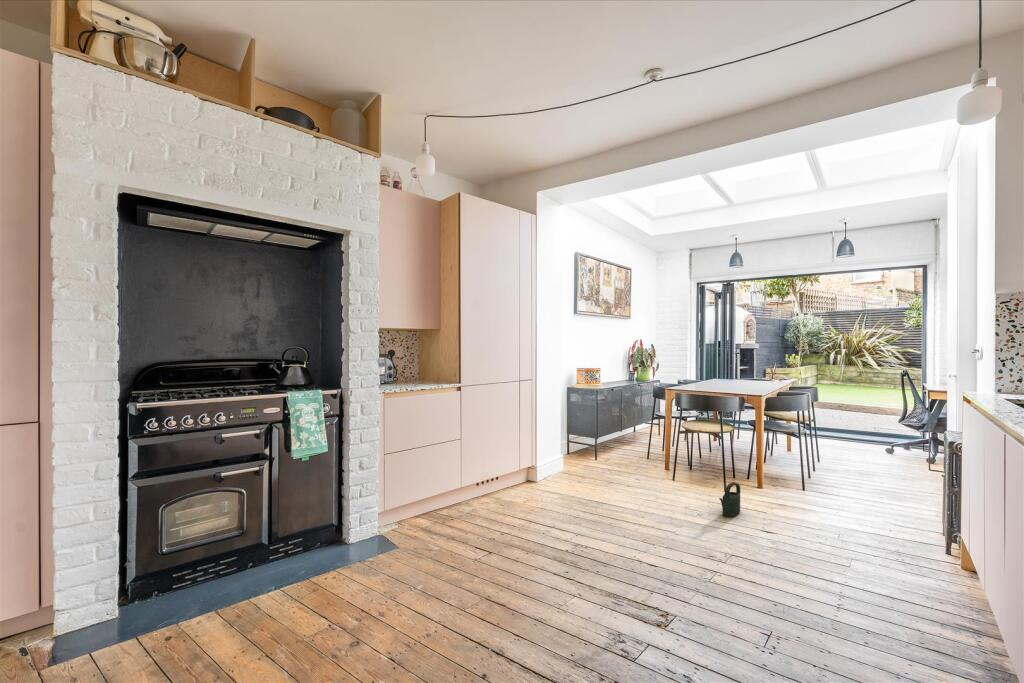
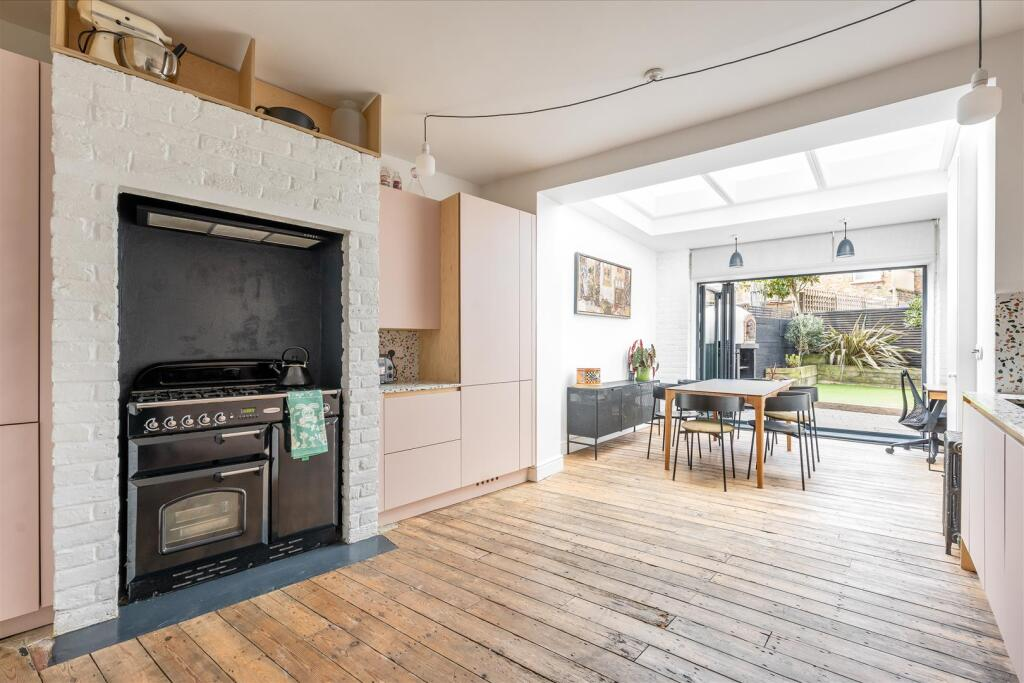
- watering can [718,481,741,518]
